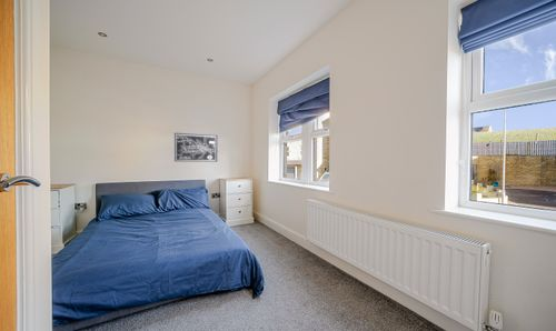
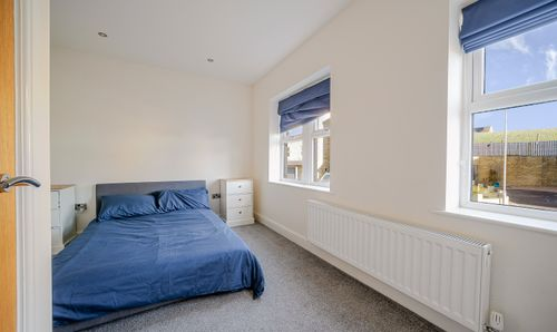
- wall art [173,132,218,163]
